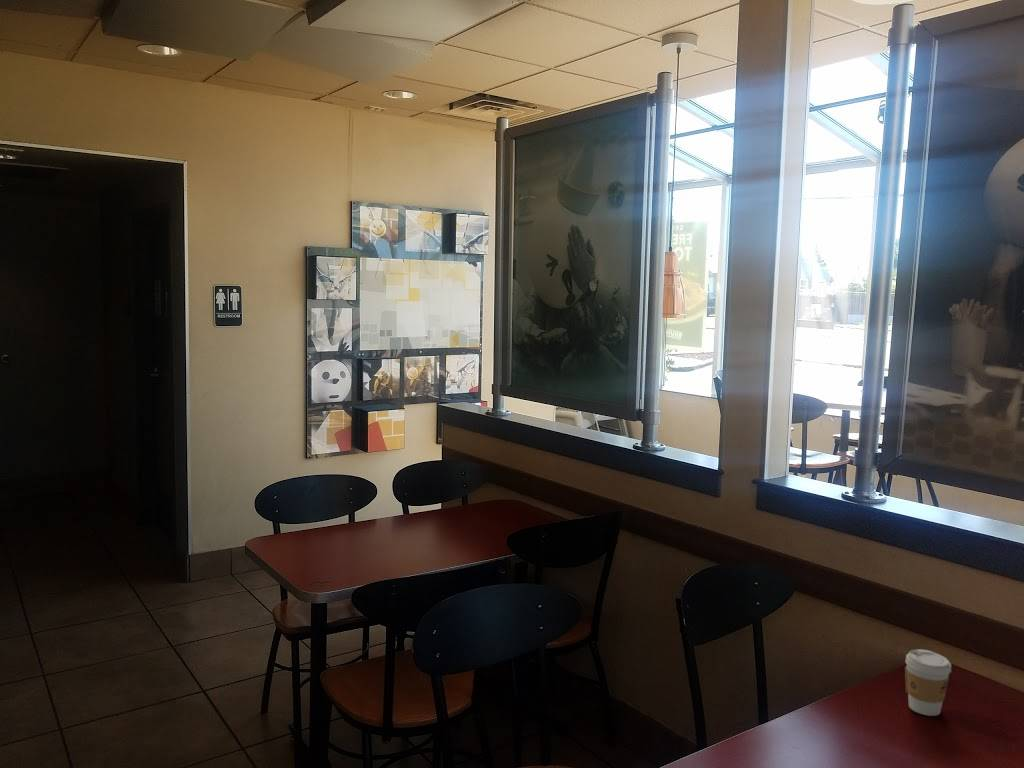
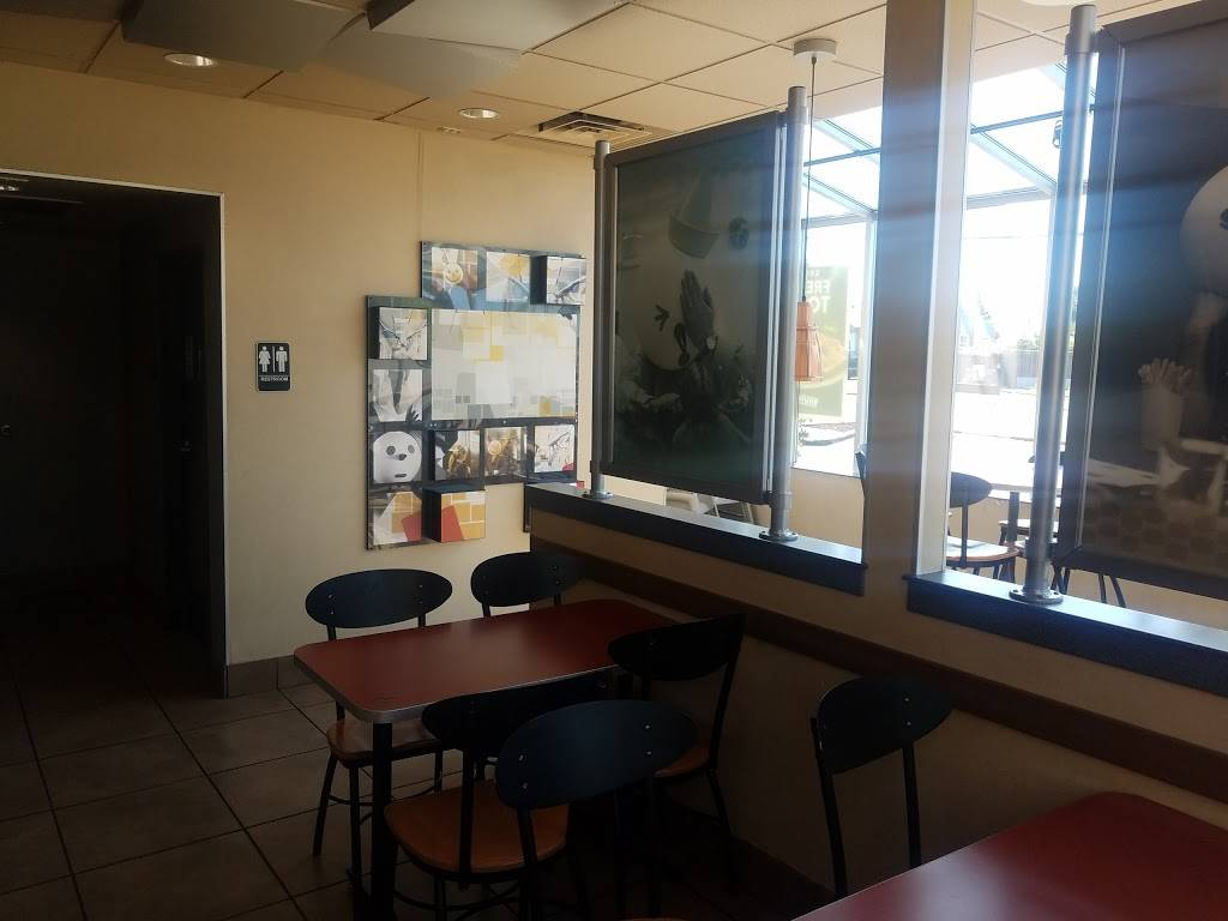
- coffee cup [904,648,952,717]
